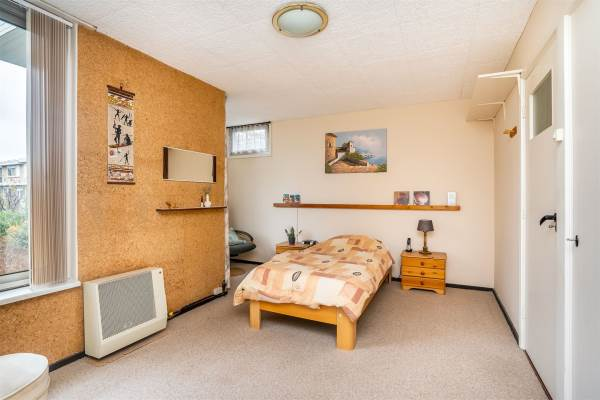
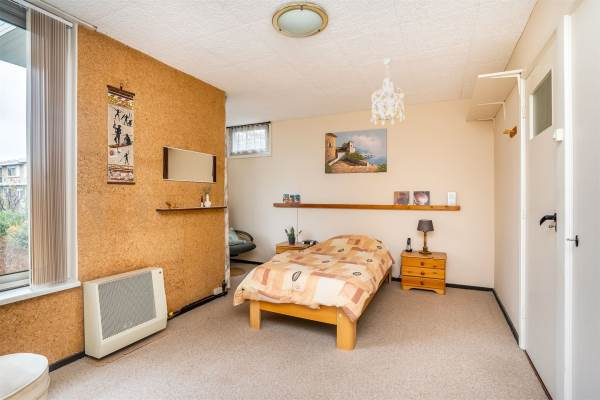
+ chandelier [370,58,406,126]
